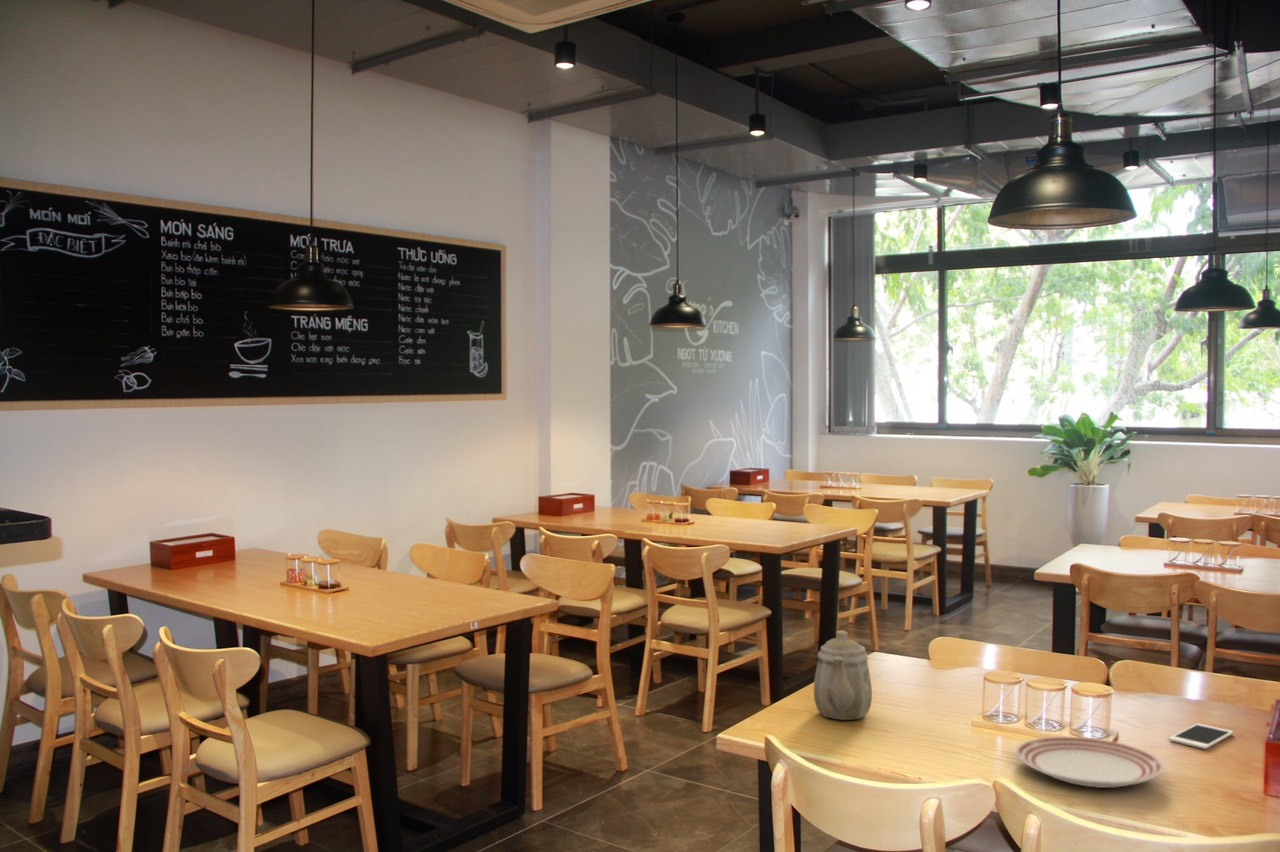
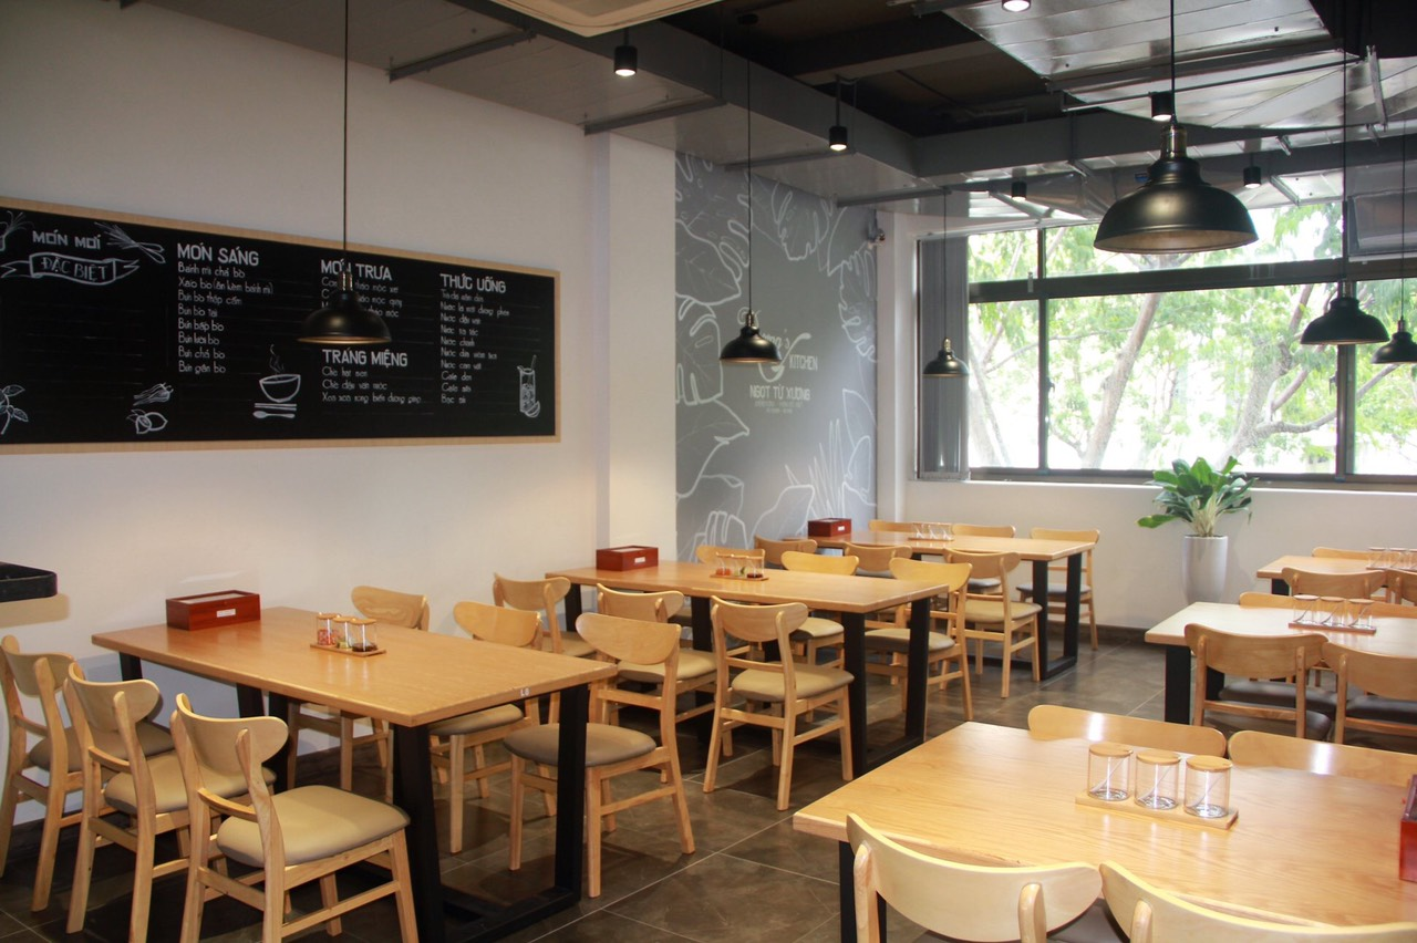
- cell phone [1168,723,1235,750]
- teapot [813,630,873,721]
- dinner plate [1014,736,1165,789]
